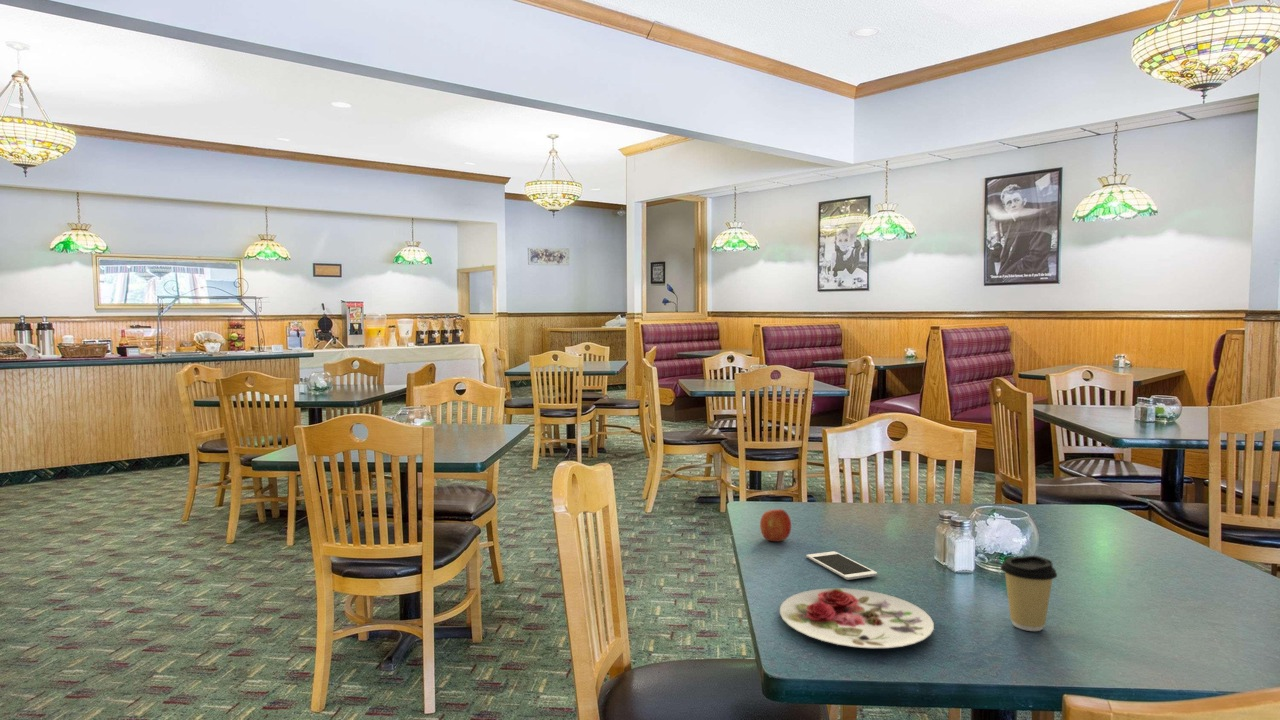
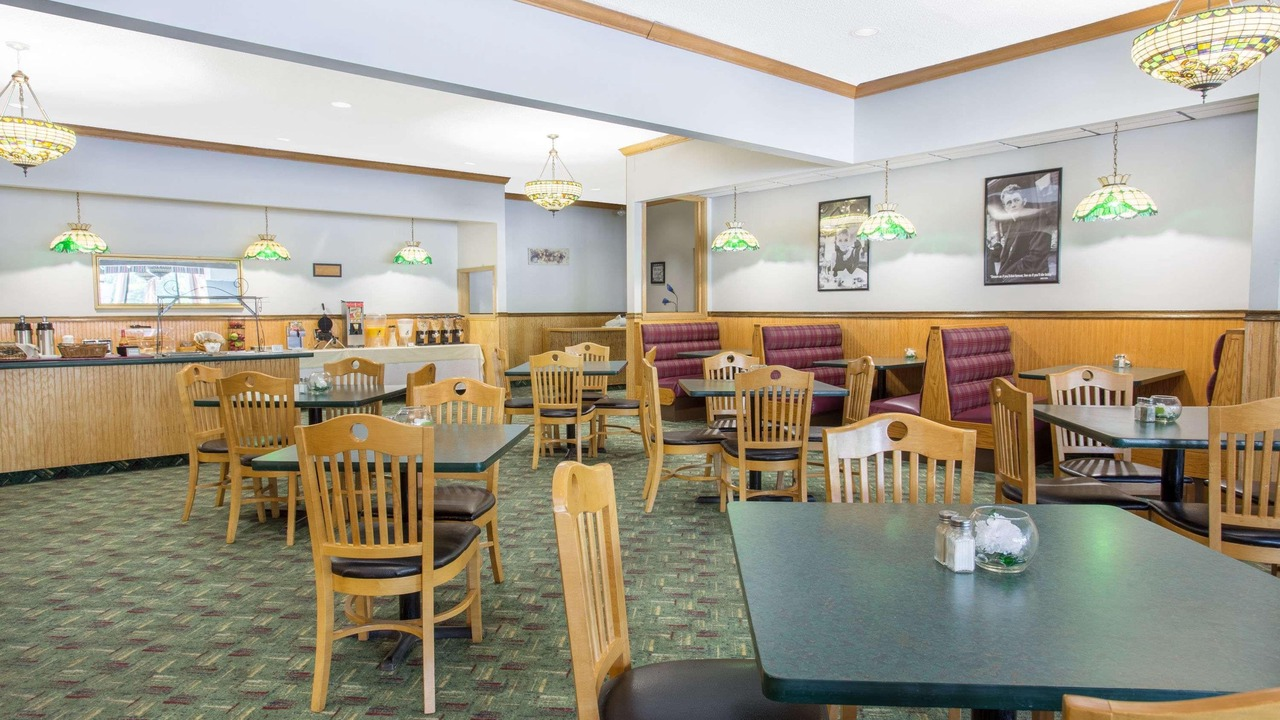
- cell phone [805,550,878,581]
- coffee cup [1000,555,1058,632]
- plate [779,587,935,649]
- fruit [759,508,792,542]
